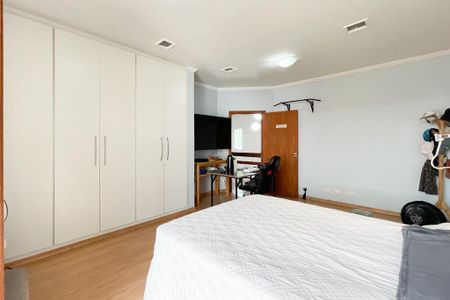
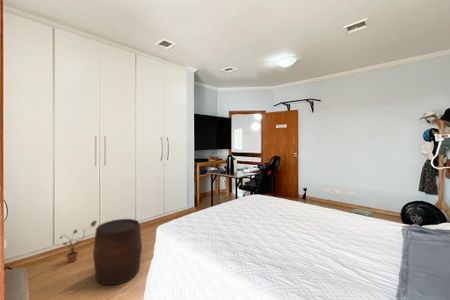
+ stool [92,218,143,286]
+ potted plant [59,220,98,263]
